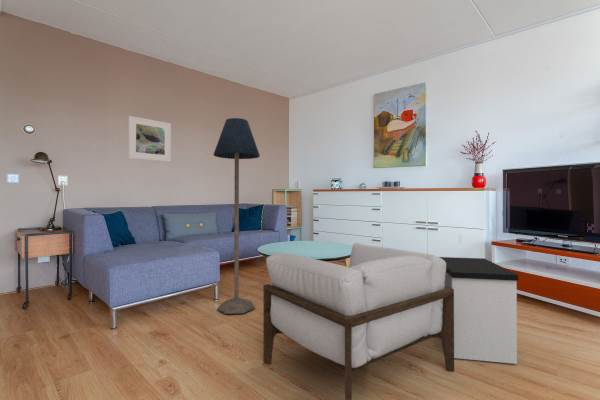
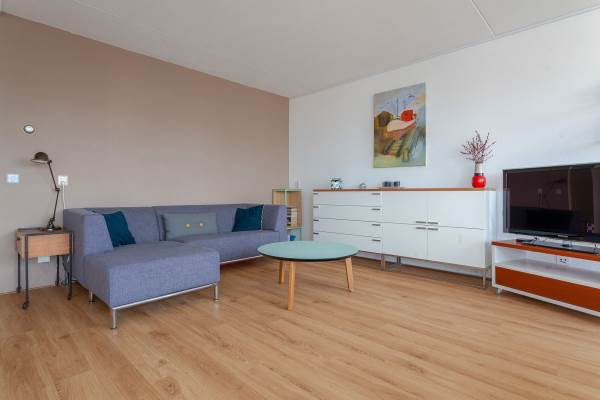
- floor lamp [213,117,261,315]
- side table [438,256,519,365]
- armchair [262,242,455,400]
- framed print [128,115,172,163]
